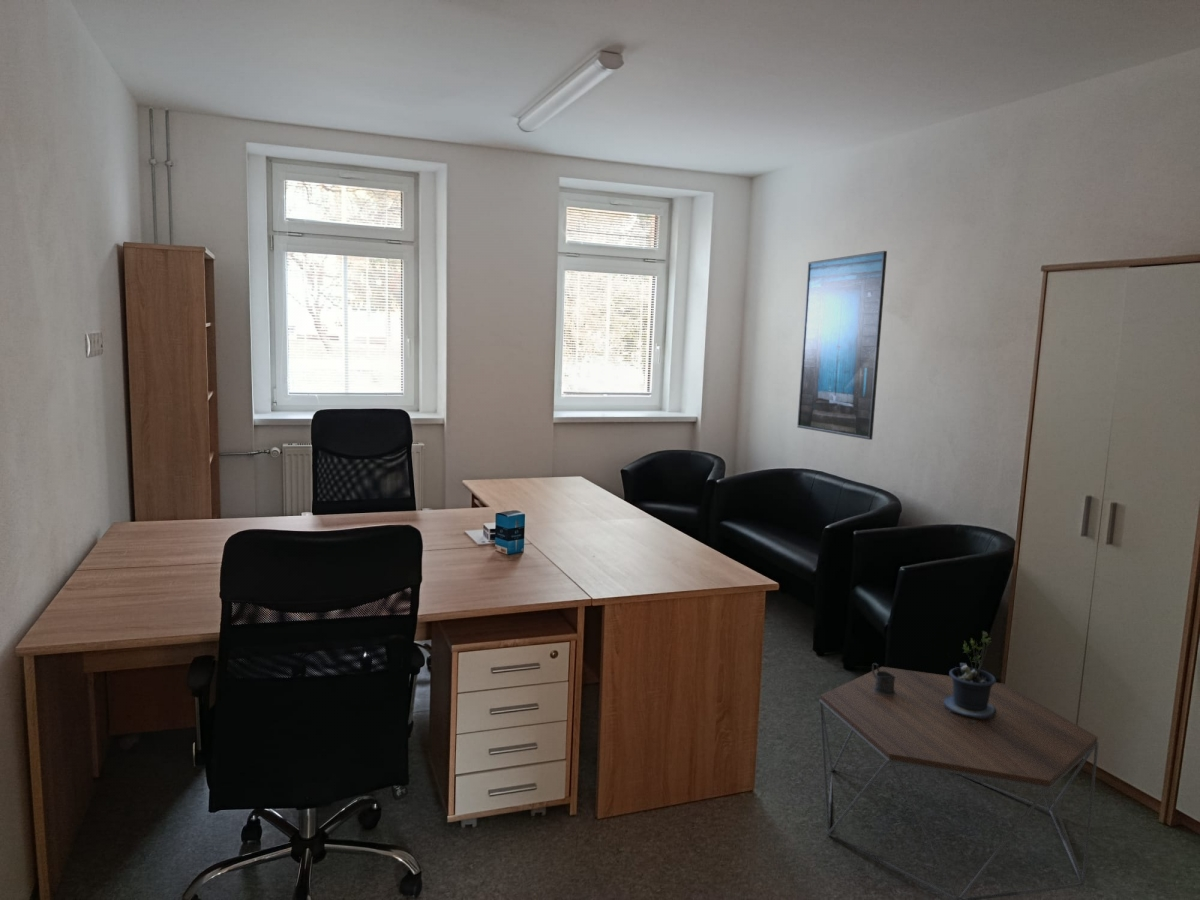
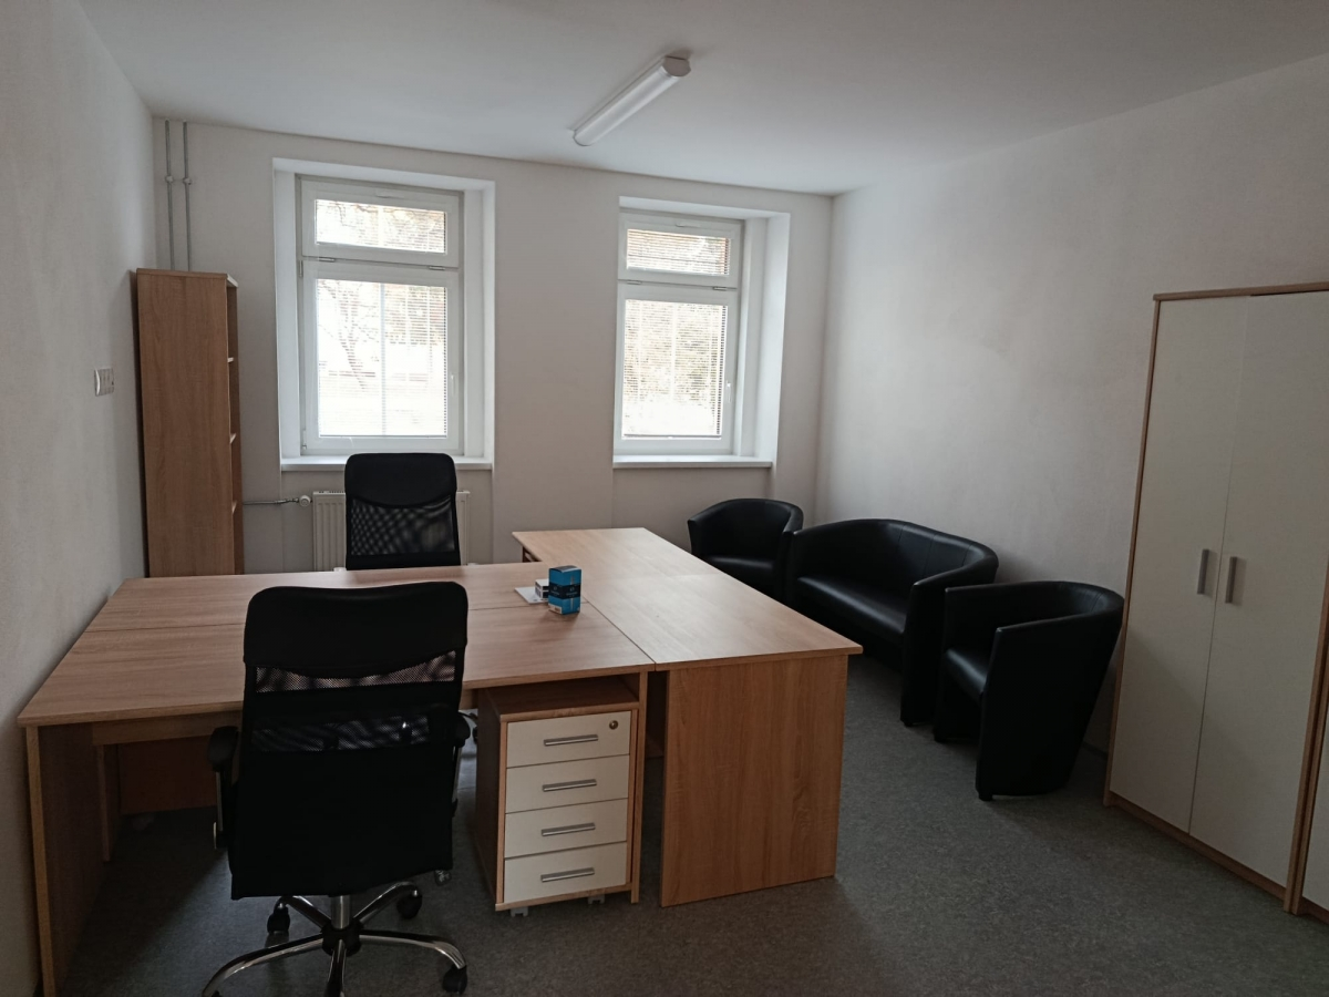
- coffee table [818,666,1100,900]
- potted plant [944,630,997,724]
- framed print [796,250,888,441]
- mug [871,662,896,696]
